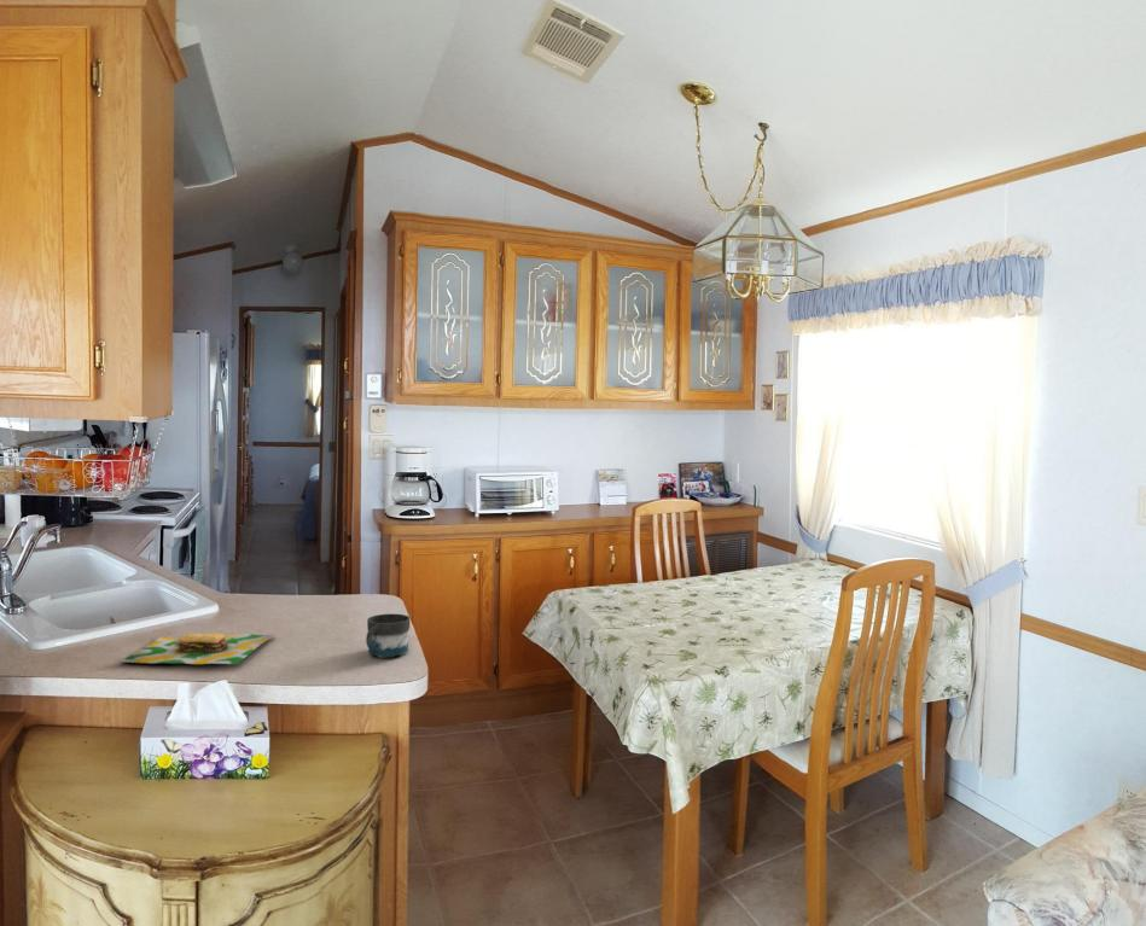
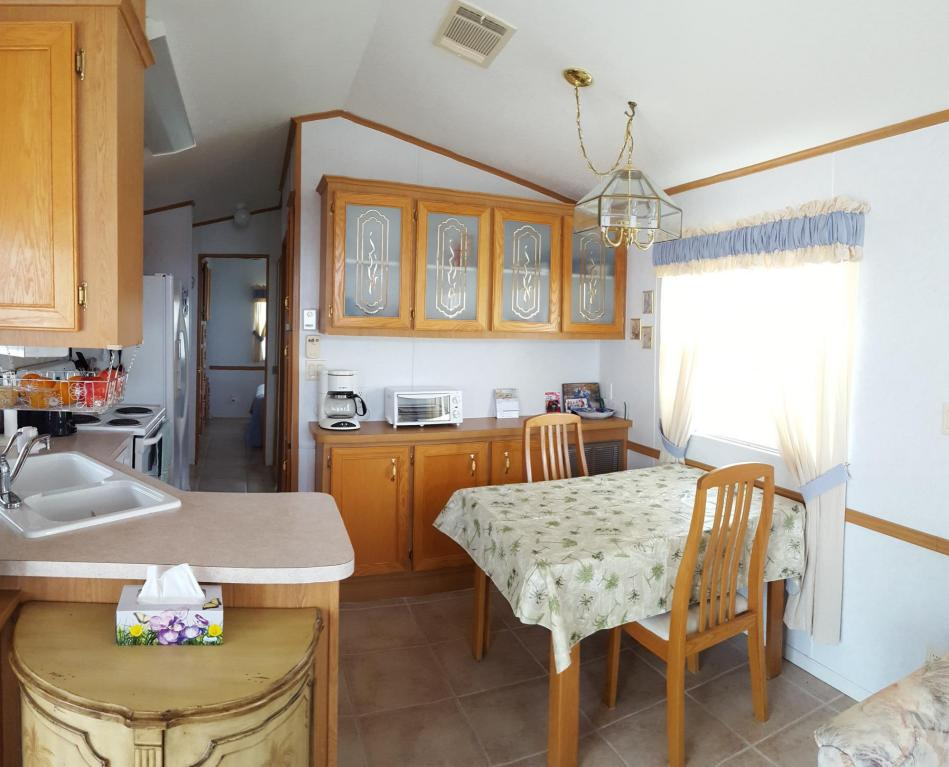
- mug [365,612,411,659]
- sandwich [118,631,275,665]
